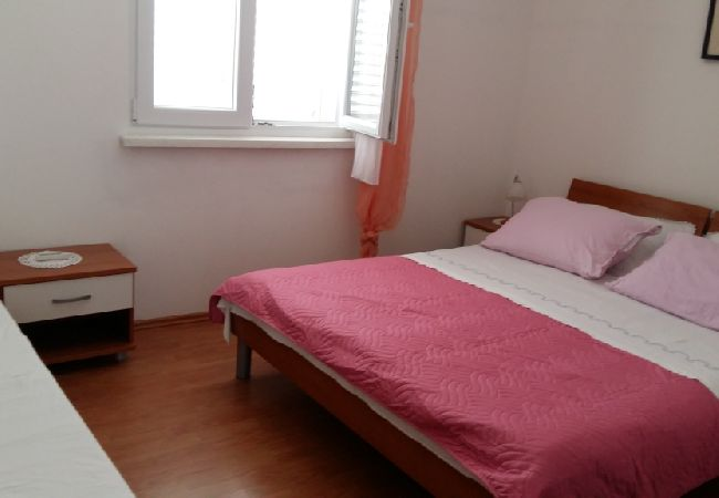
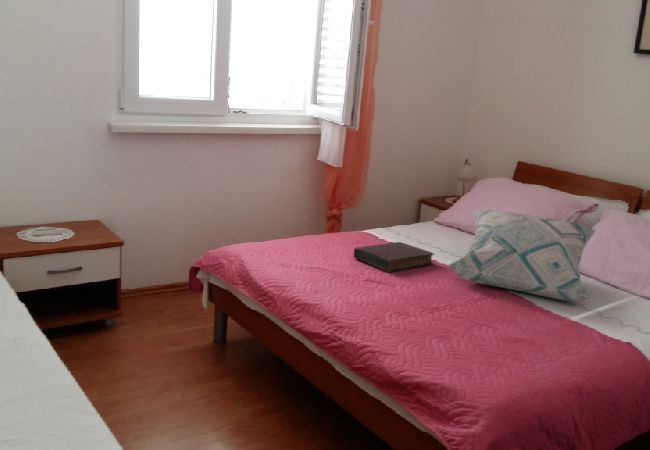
+ book [353,241,435,273]
+ decorative pillow [446,209,597,302]
